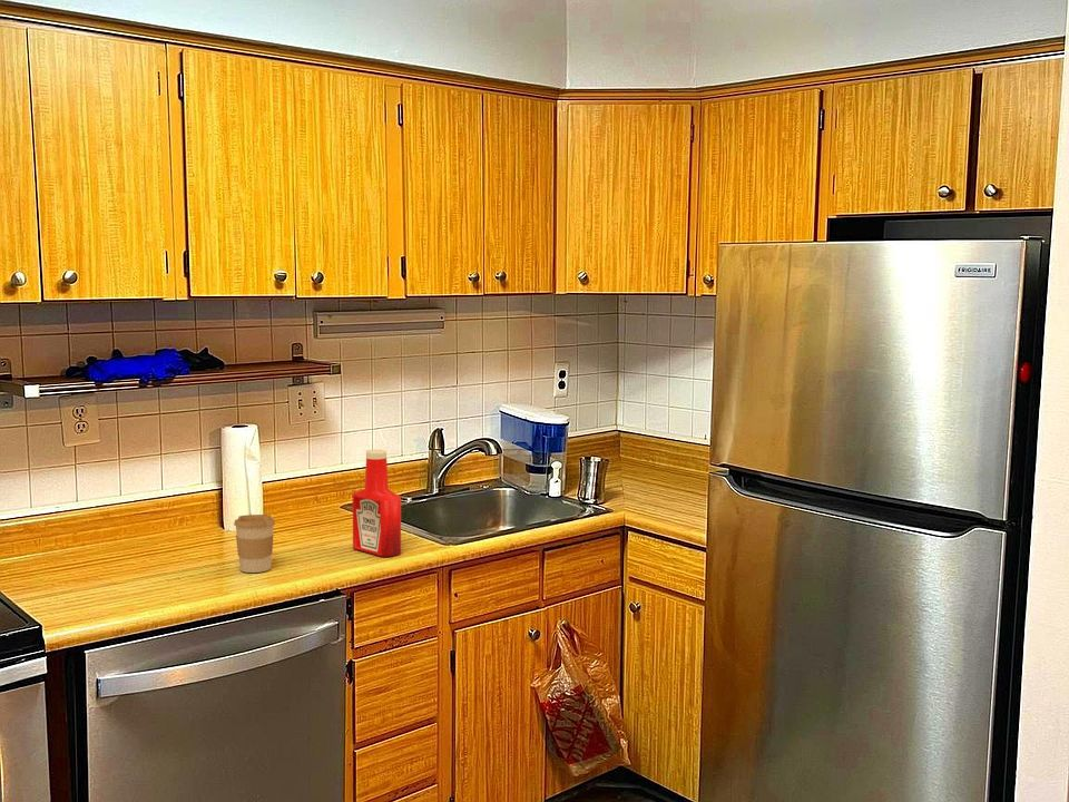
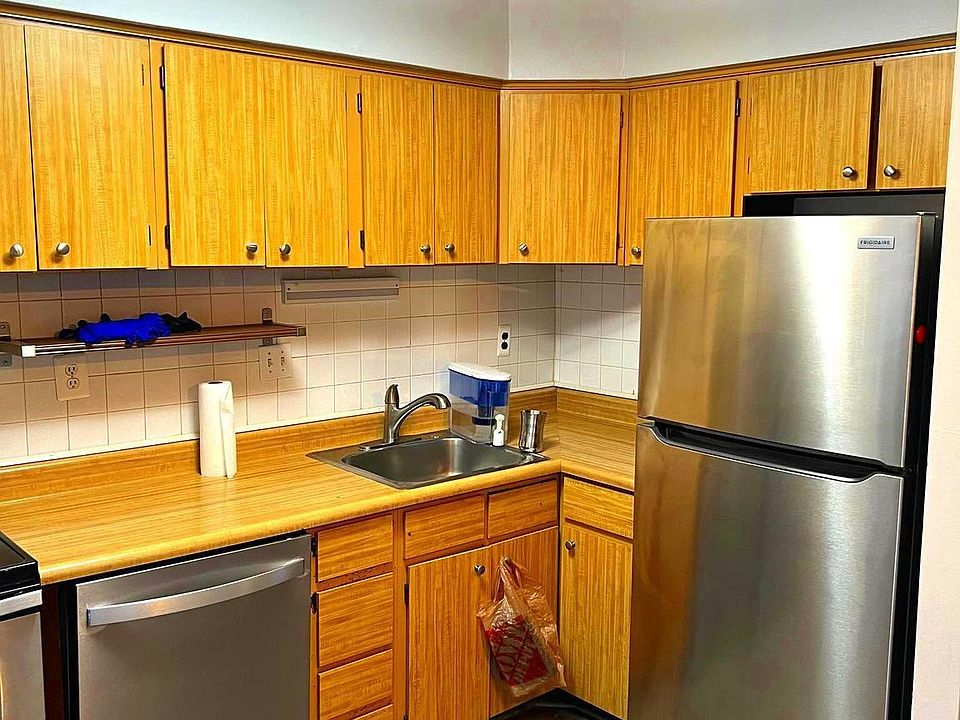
- soap bottle [352,449,402,558]
- coffee cup [233,514,276,574]
